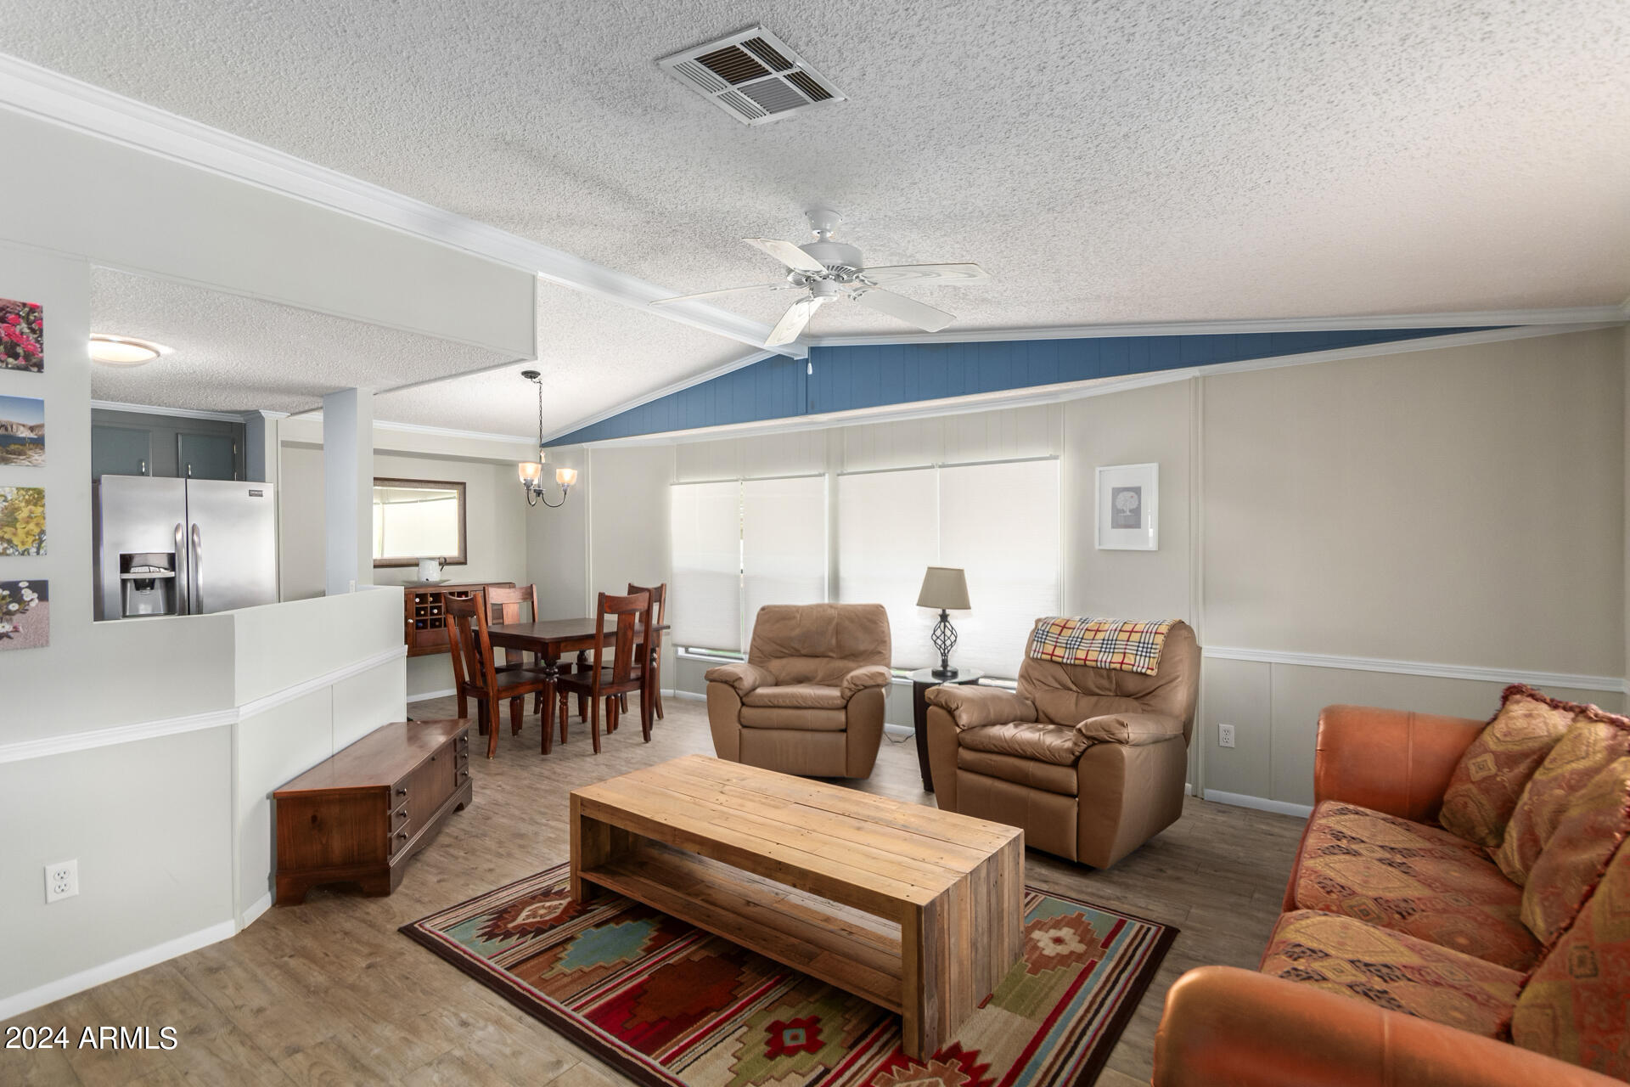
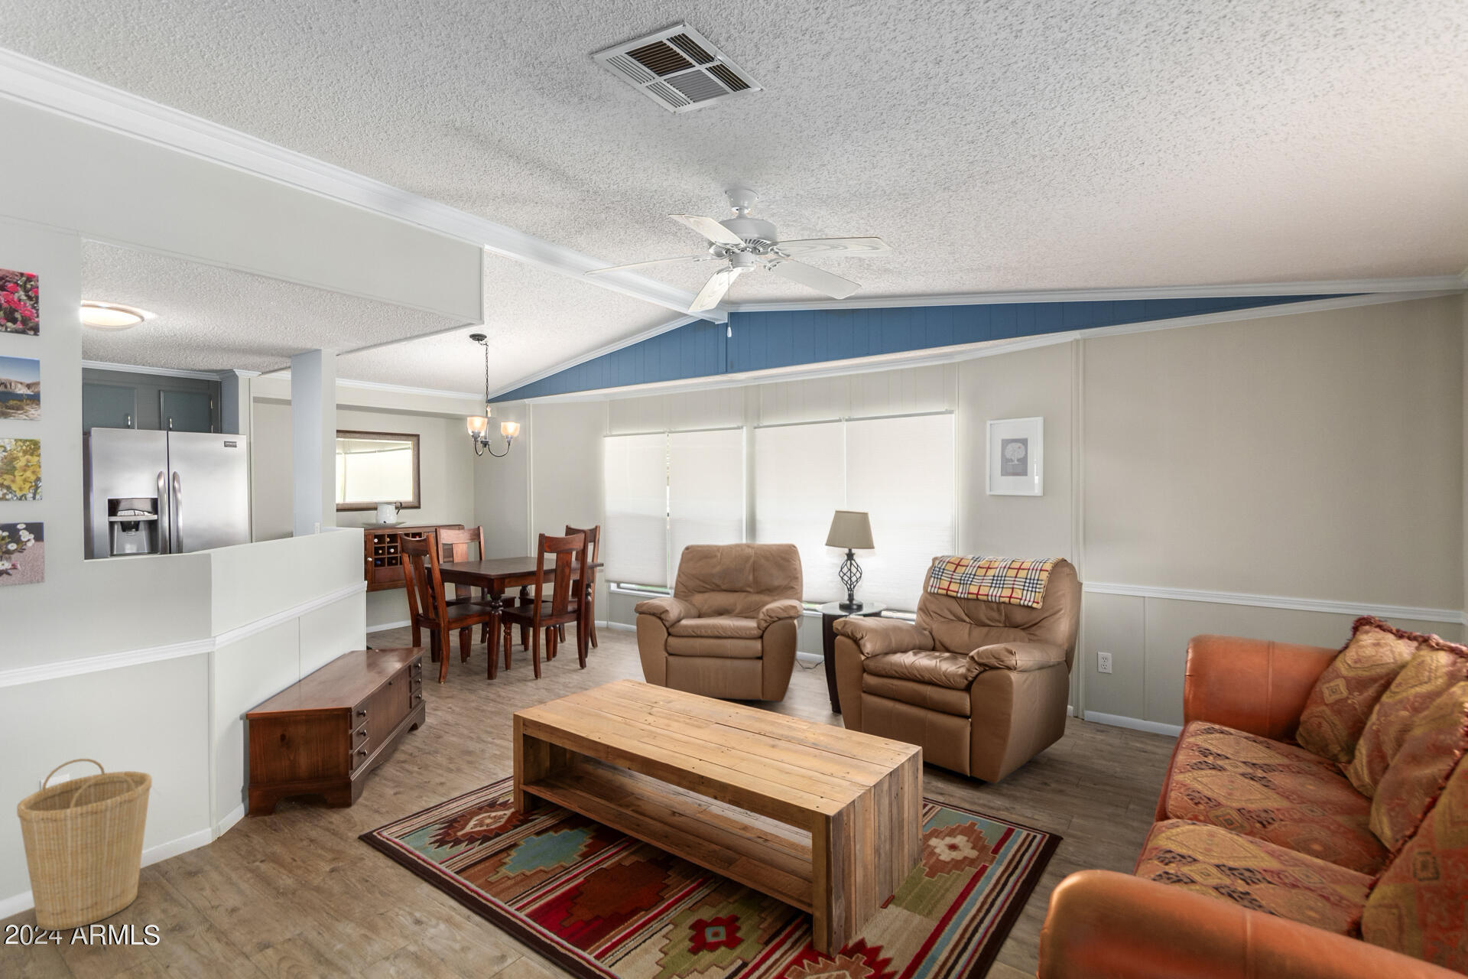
+ basket [16,758,153,932]
